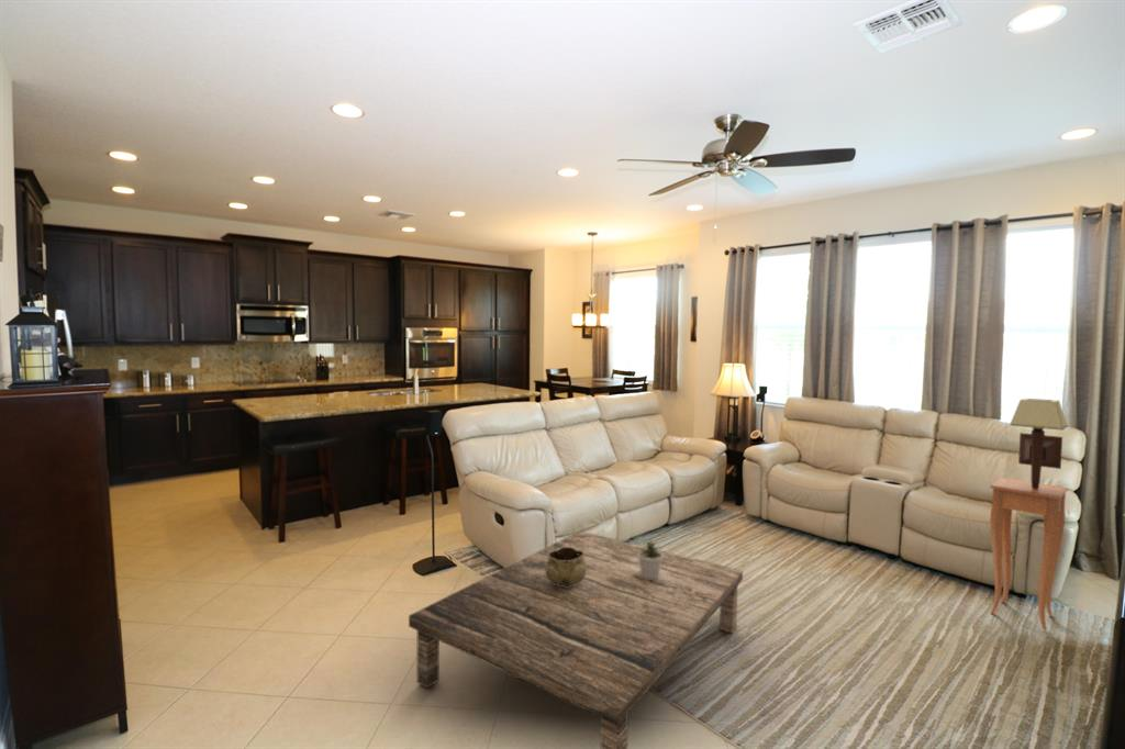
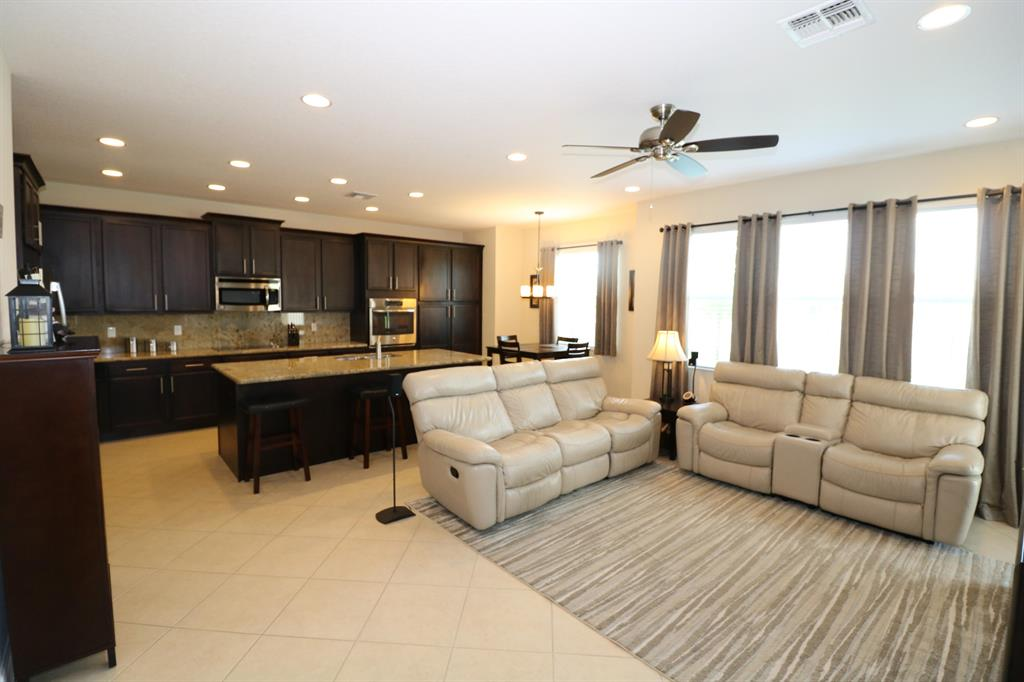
- lampshade [1009,398,1069,490]
- potted plant [638,536,665,580]
- coffee table [408,529,744,749]
- decorative bowl [546,547,587,586]
- side table [989,477,1069,631]
